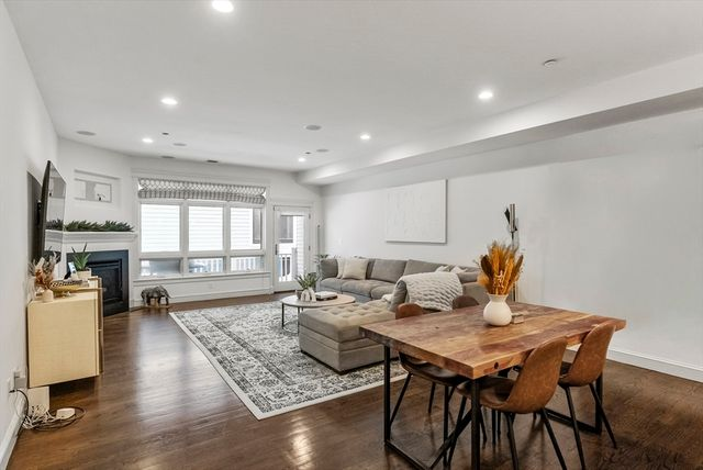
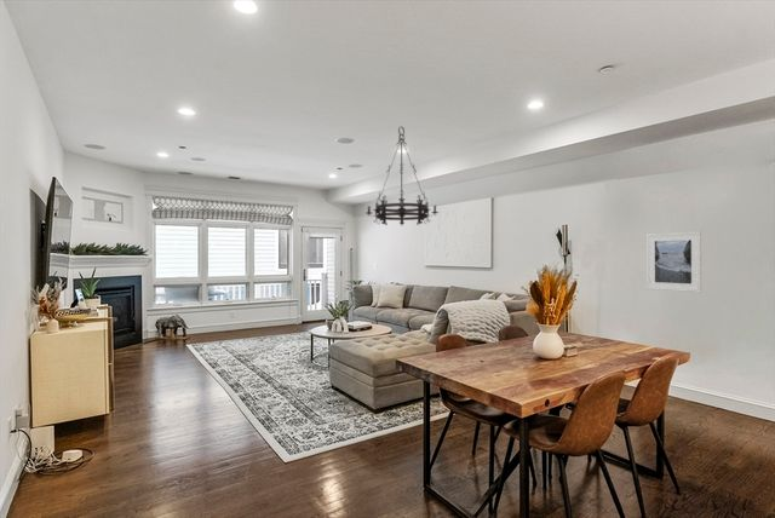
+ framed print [645,230,702,293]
+ chandelier [366,126,440,226]
